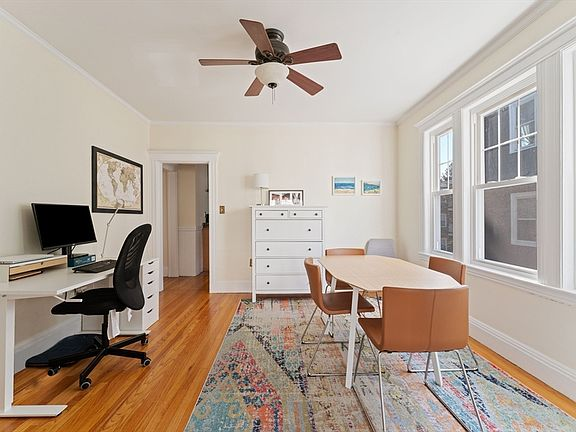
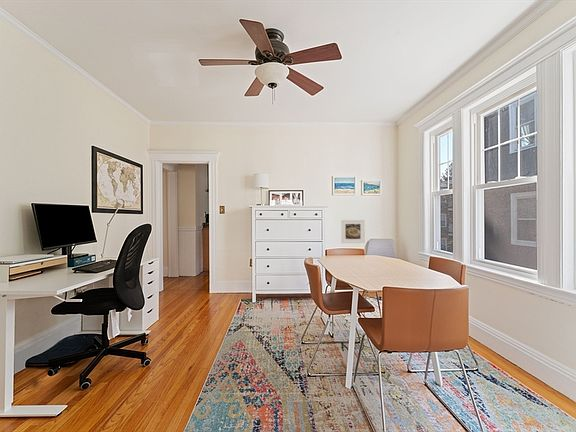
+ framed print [340,219,366,244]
